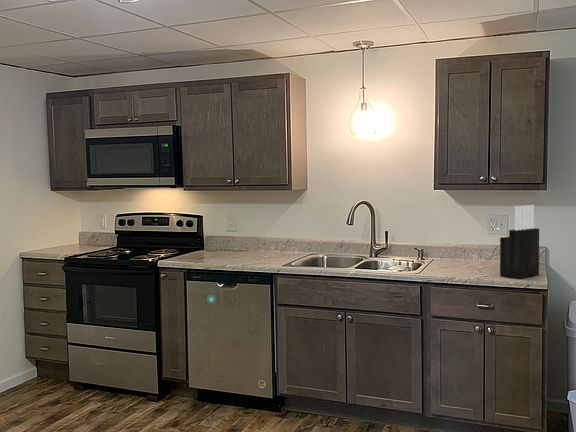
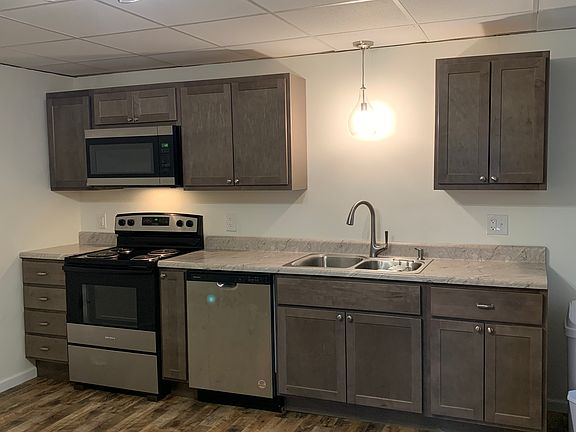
- knife block [499,204,540,279]
